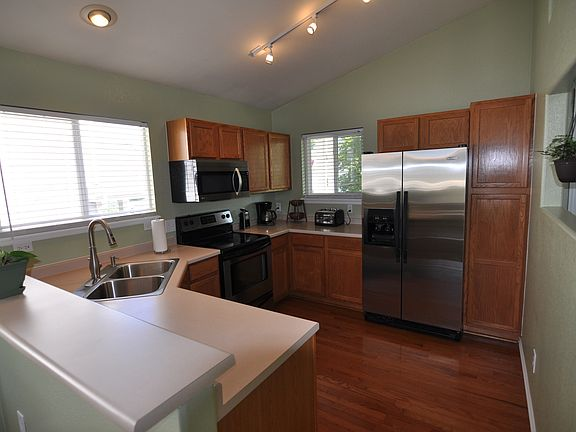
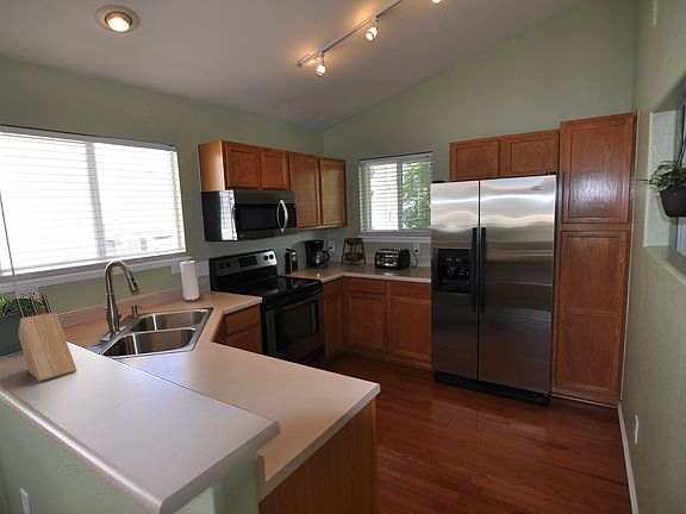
+ knife block [14,293,77,383]
